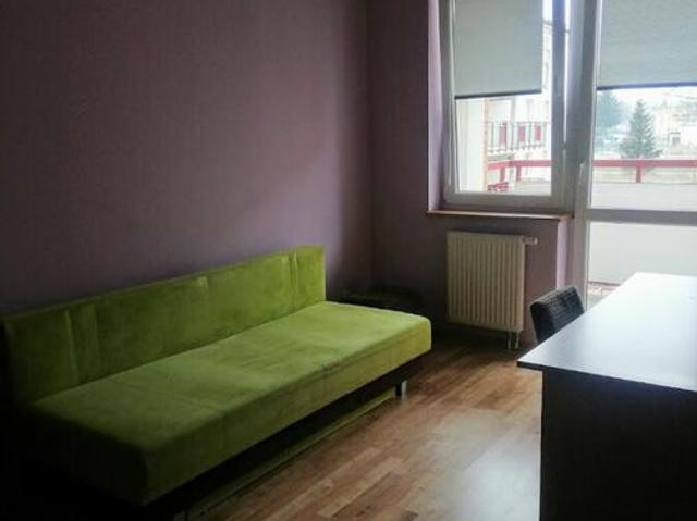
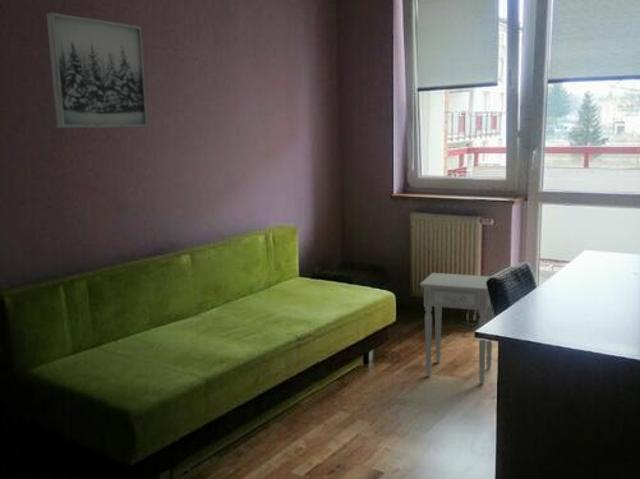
+ wall art [45,11,150,129]
+ nightstand [419,272,494,385]
